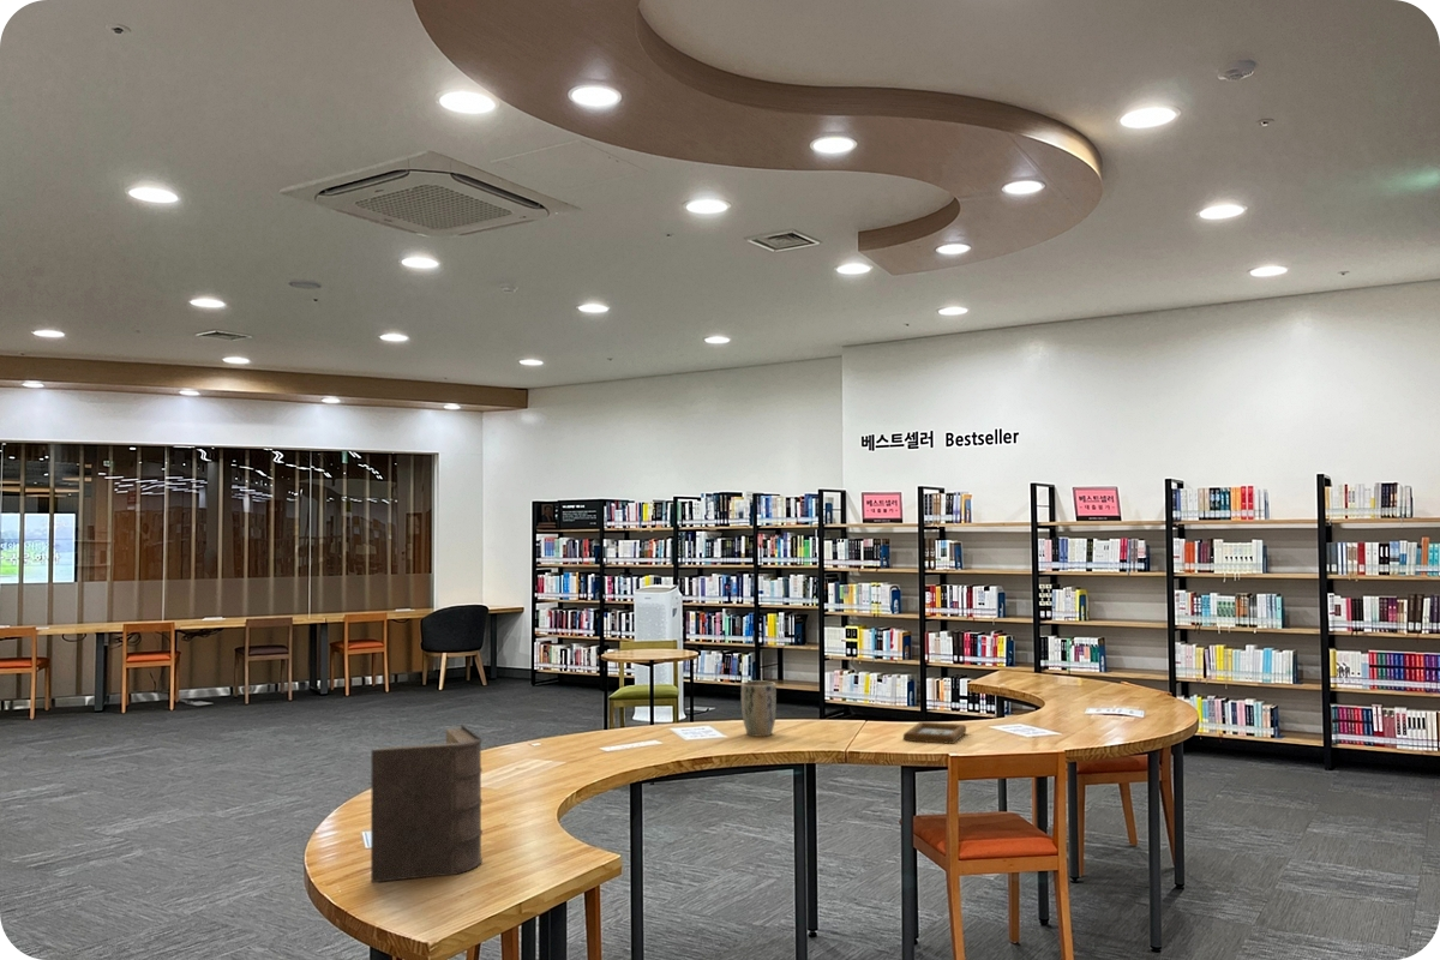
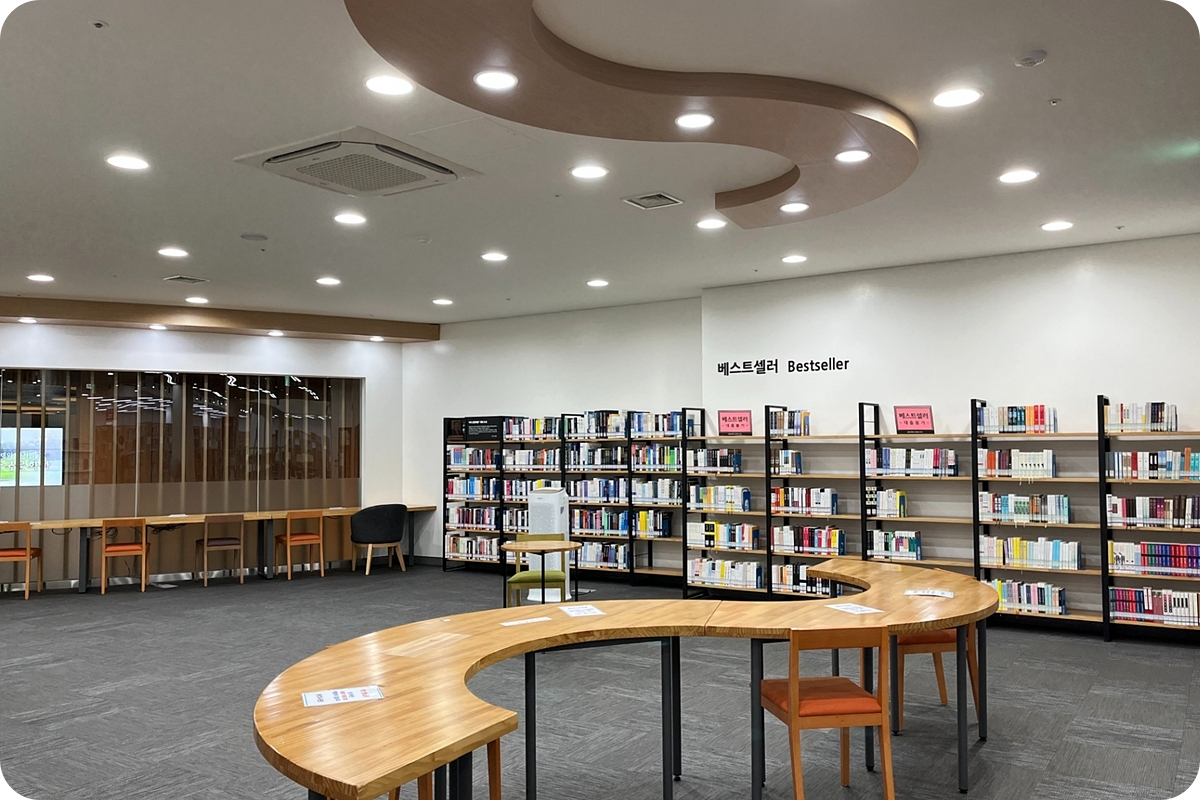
- plant pot [740,679,778,738]
- picture frame [902,721,967,745]
- book [370,724,484,883]
